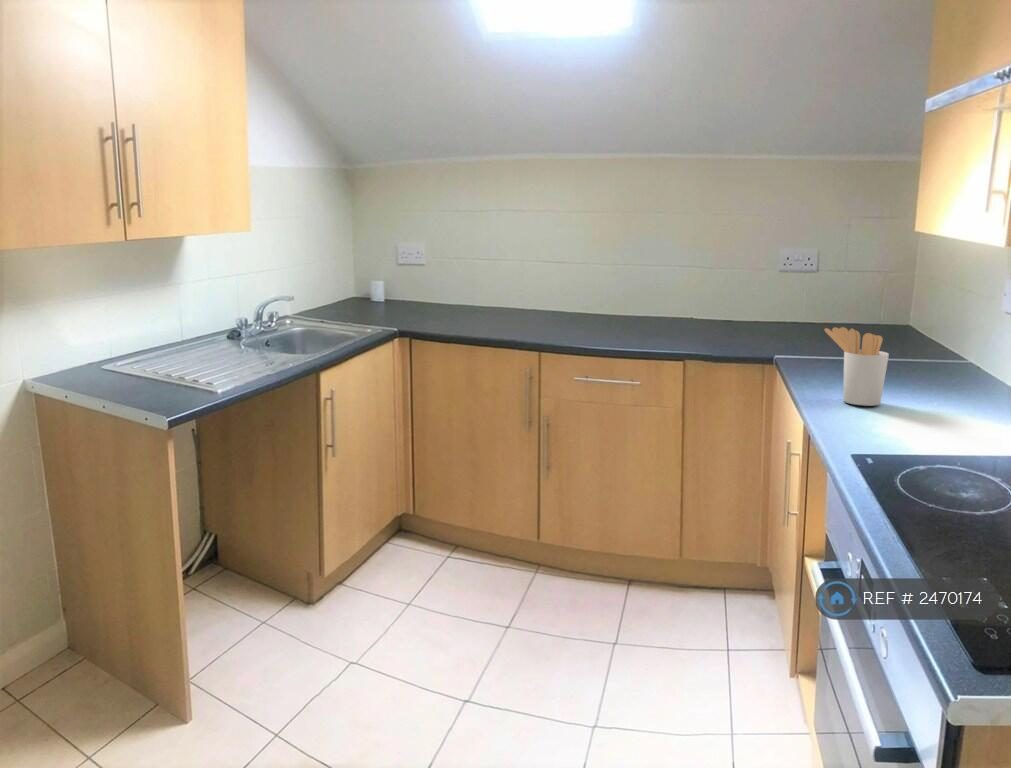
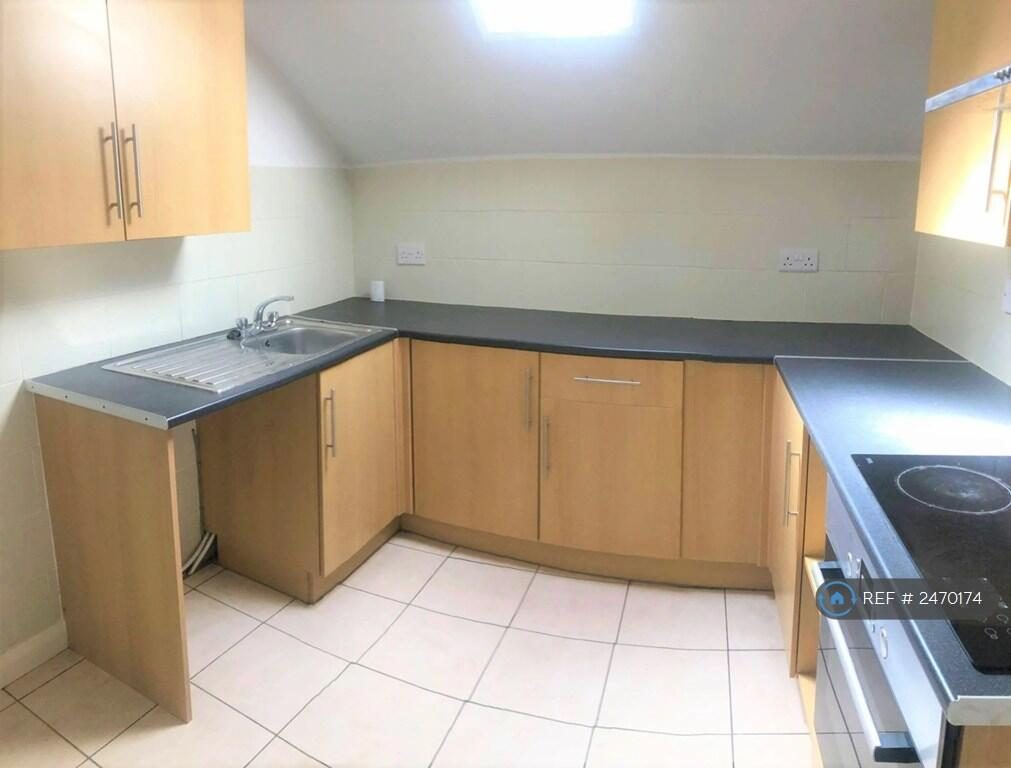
- utensil holder [824,326,890,407]
